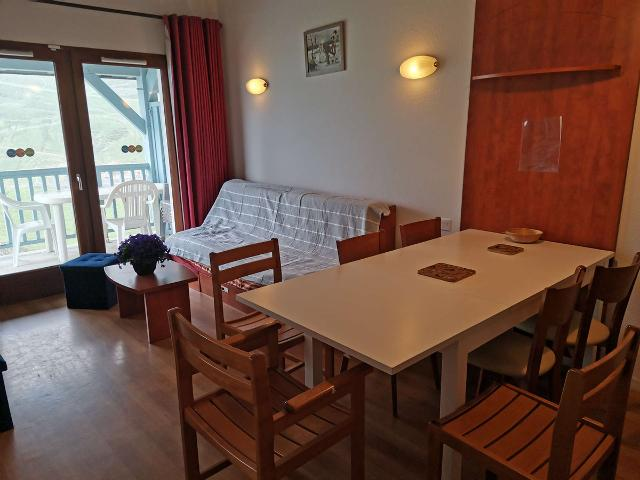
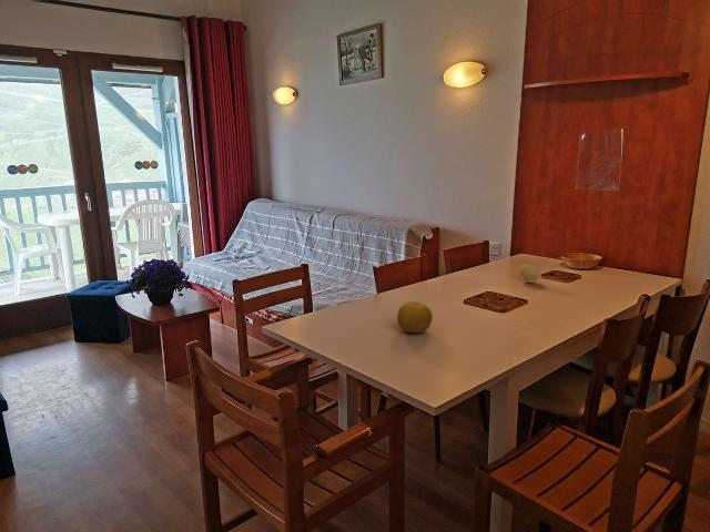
+ fruit [518,258,540,284]
+ fruit [396,300,434,334]
